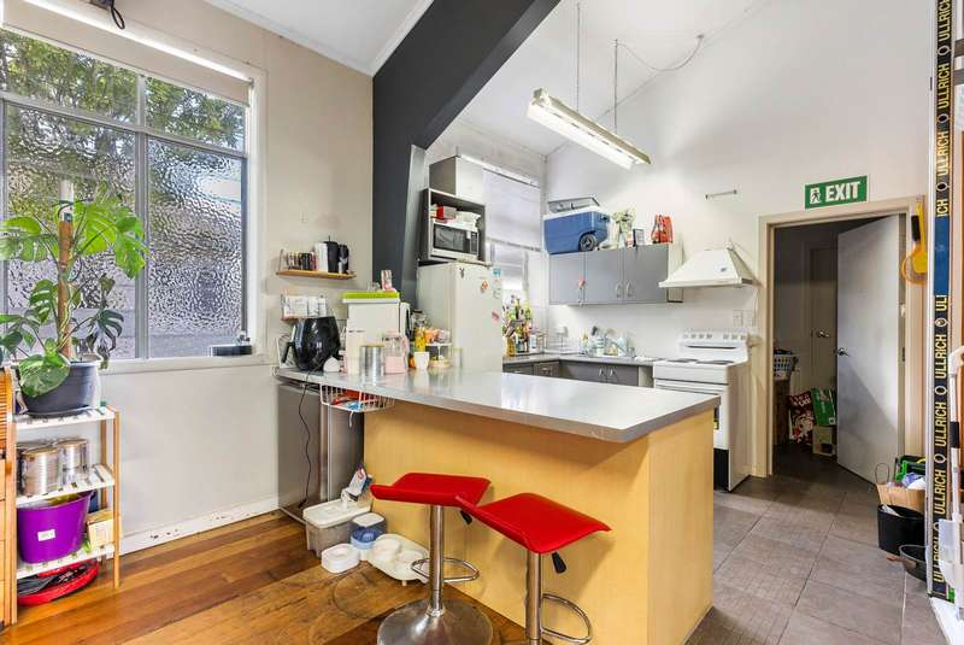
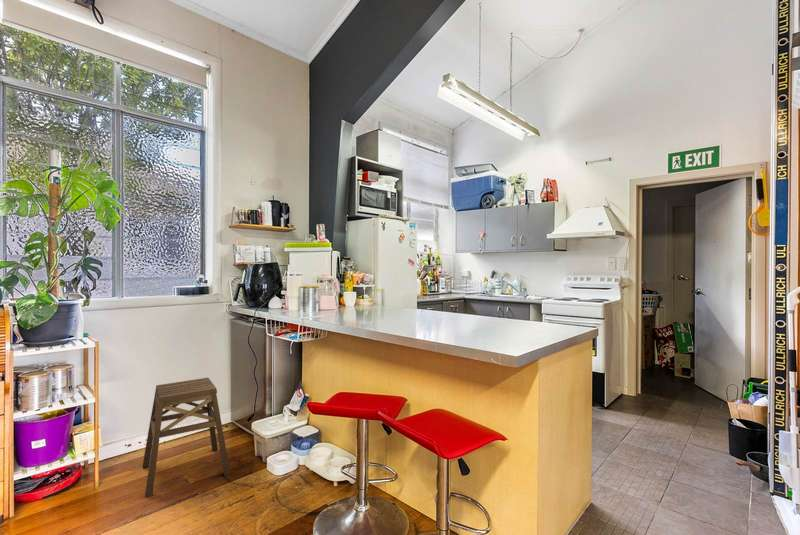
+ stool [141,377,231,499]
